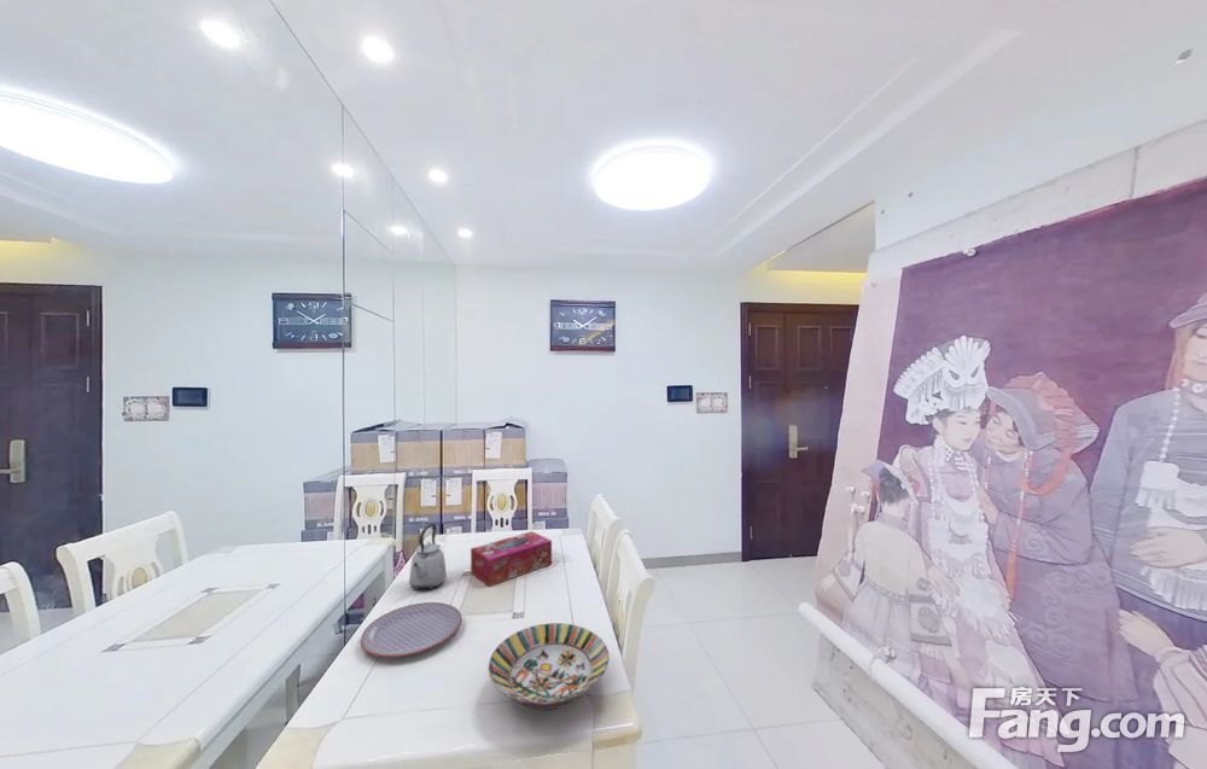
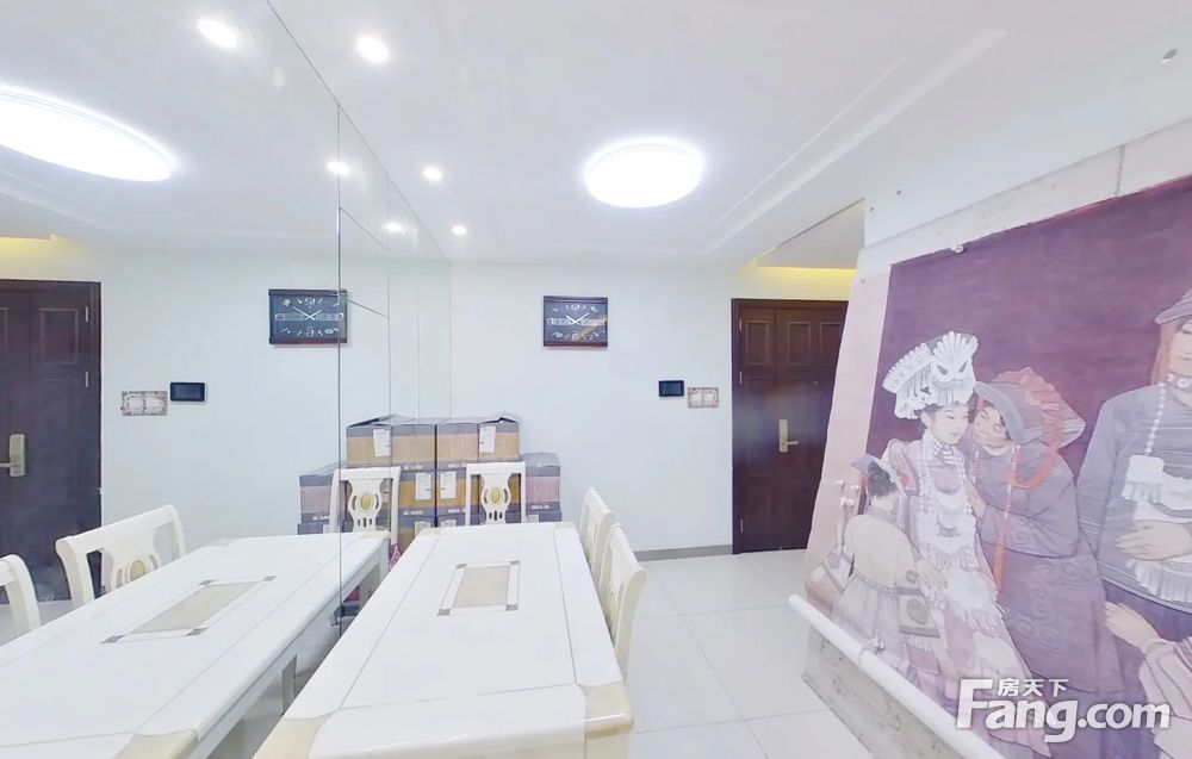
- kettle [408,523,448,590]
- plate [360,601,462,659]
- serving bowl [486,622,610,711]
- tissue box [470,530,553,588]
